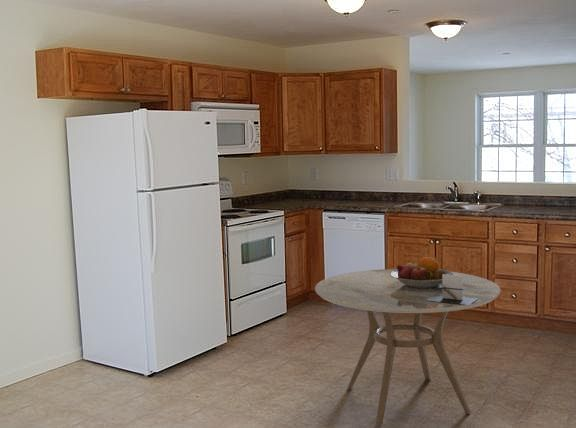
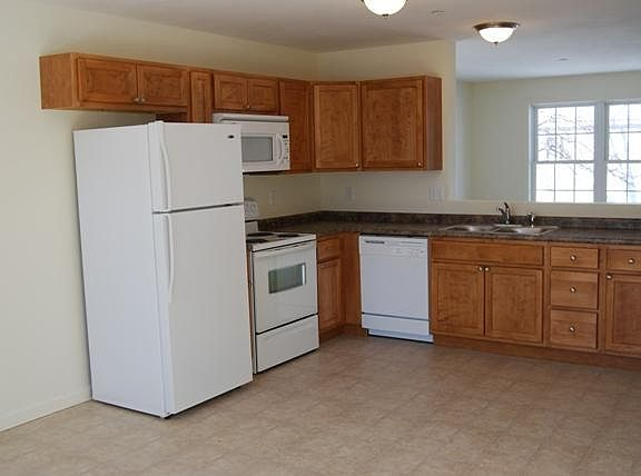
- dining table [314,268,501,426]
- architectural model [427,274,478,305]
- fruit bowl [390,255,454,288]
